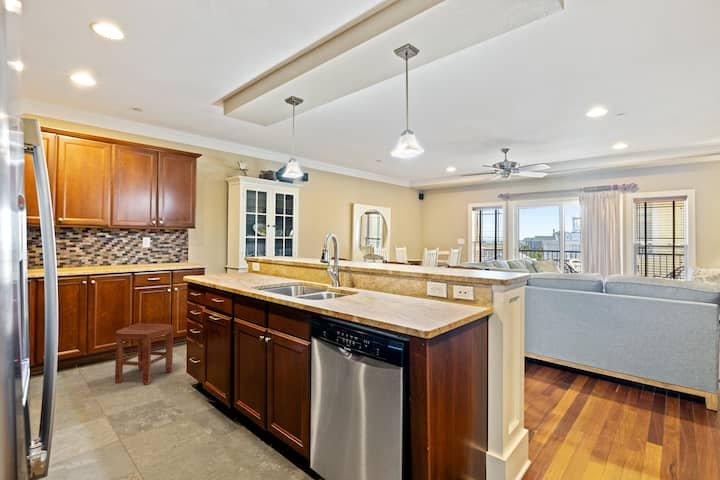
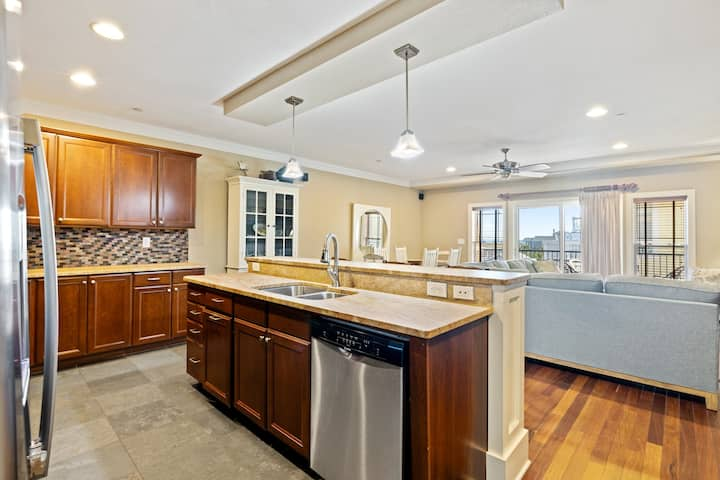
- stool [114,322,174,385]
